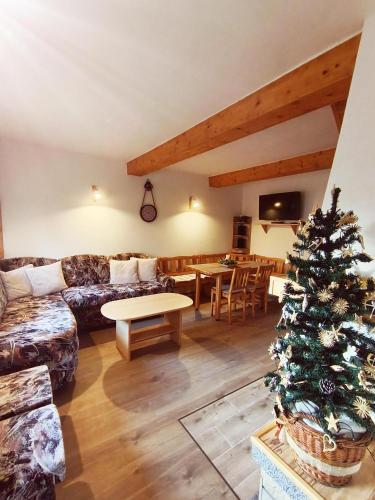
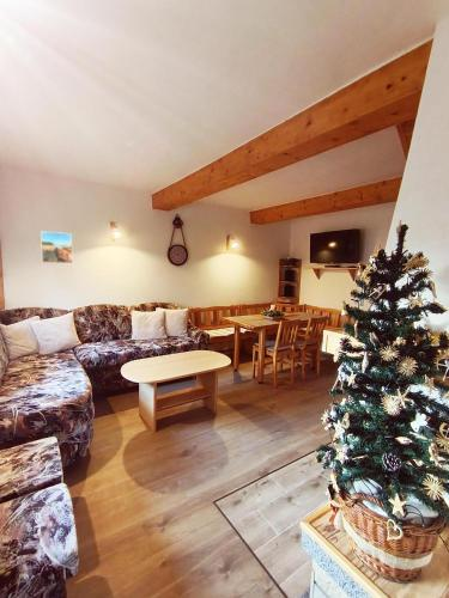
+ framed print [40,230,73,264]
